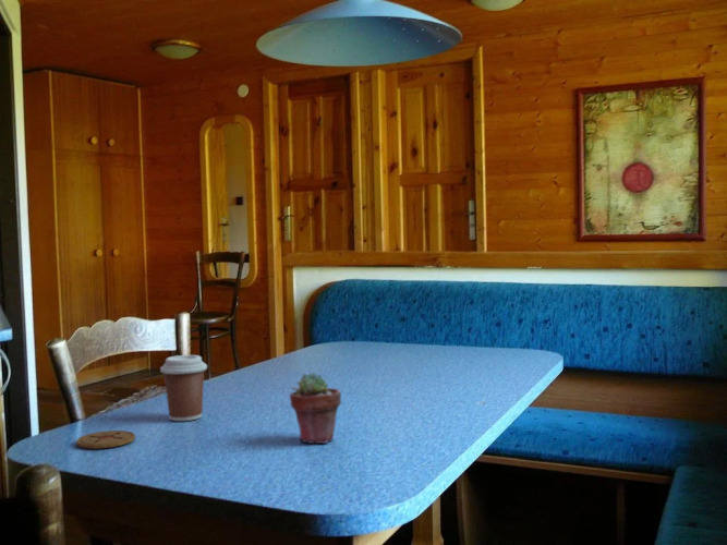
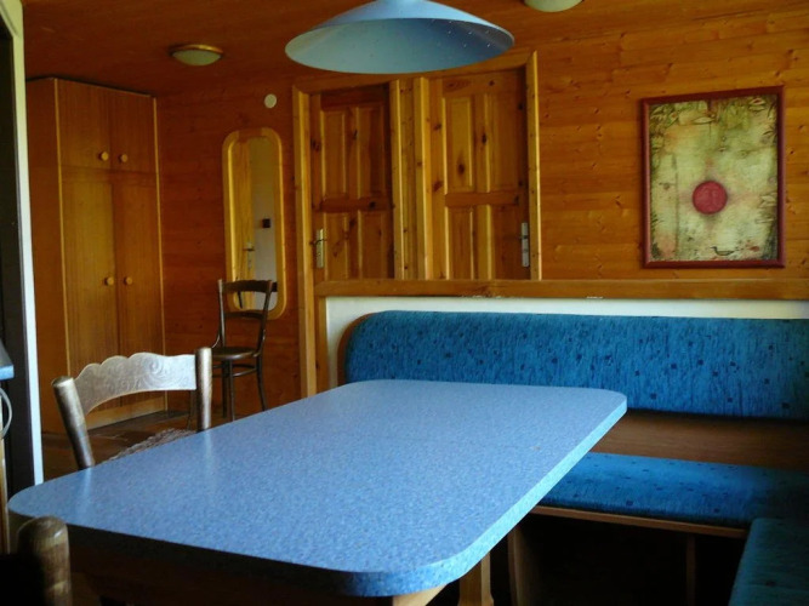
- potted succulent [289,372,342,445]
- coaster [75,429,136,449]
- coffee cup [159,354,208,422]
